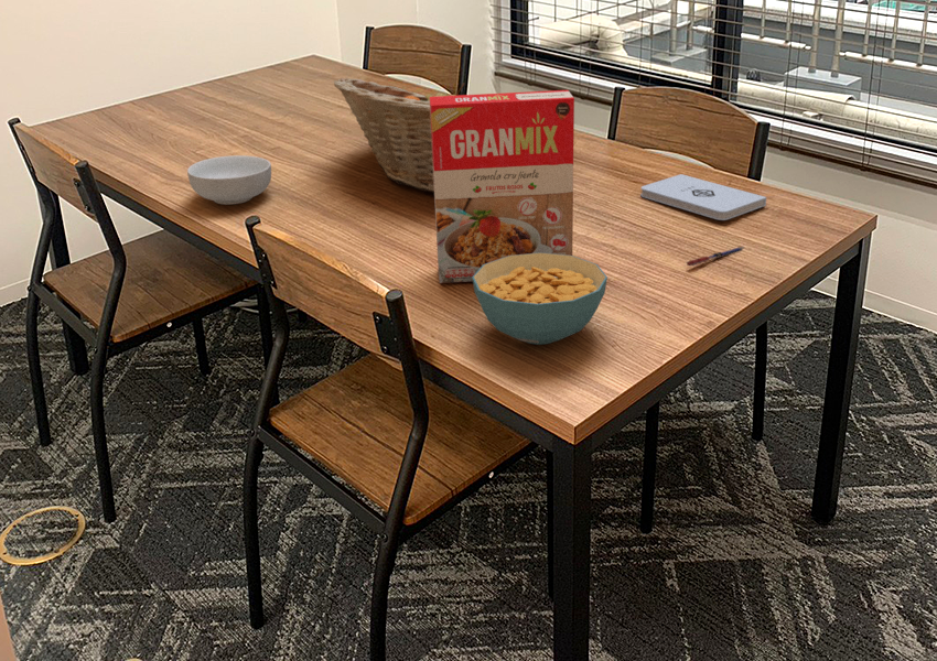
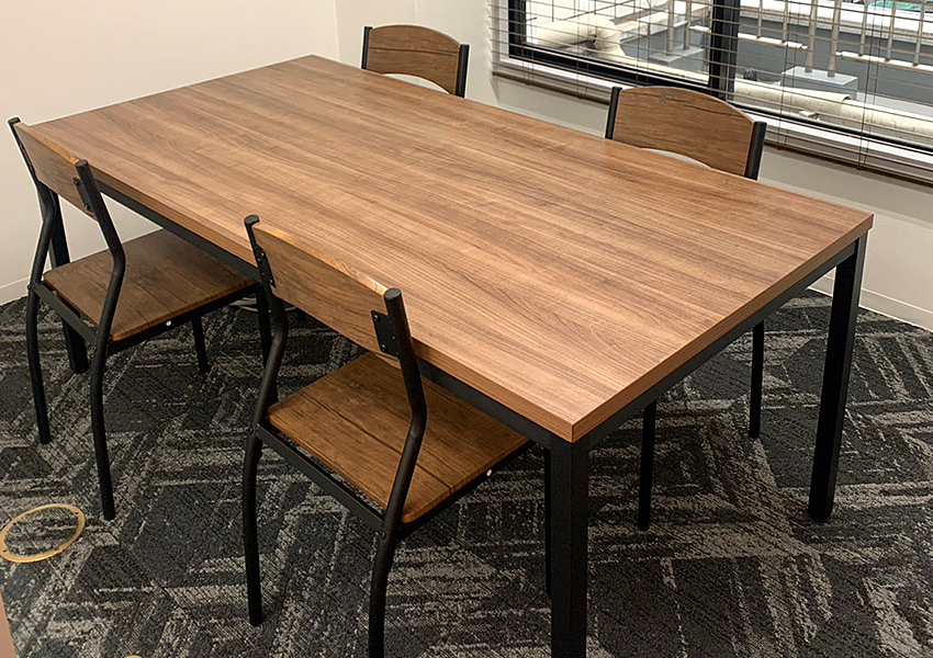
- pen [686,246,745,267]
- notepad [639,173,767,221]
- cereal bowl [186,154,272,206]
- fruit basket [333,77,466,194]
- cereal bowl [472,252,608,346]
- cereal box [430,89,575,284]
